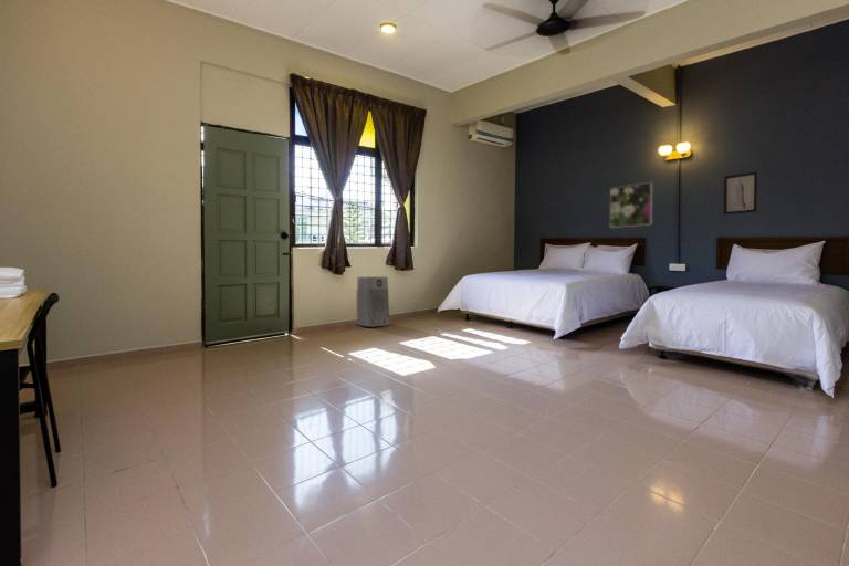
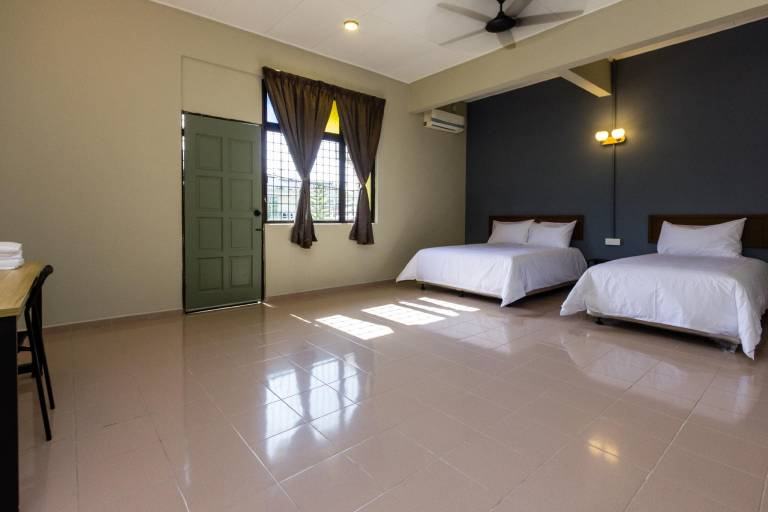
- air purifier [356,275,391,328]
- wall art [723,170,758,216]
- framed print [609,181,653,229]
